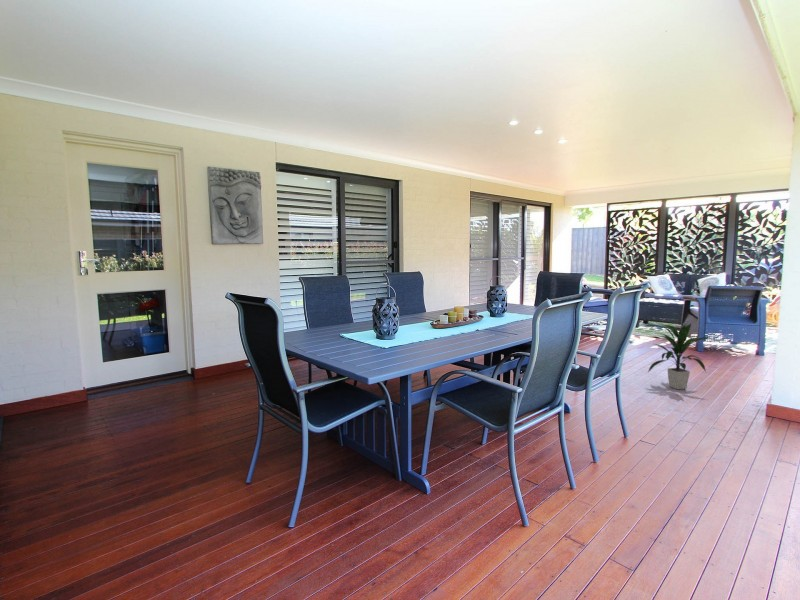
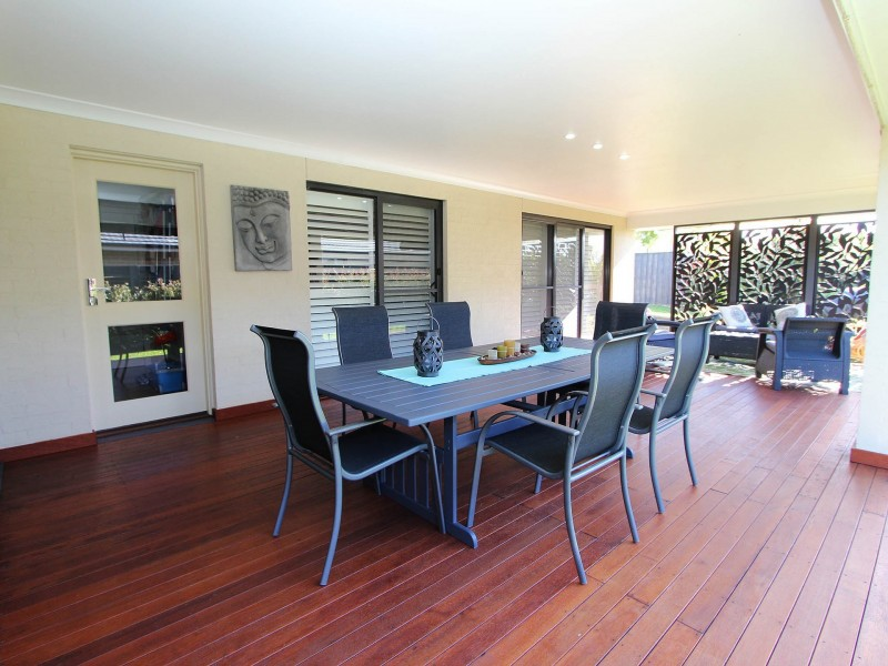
- indoor plant [647,322,717,390]
